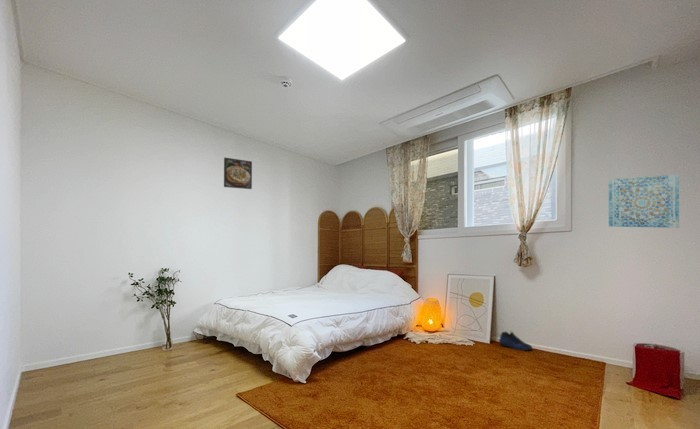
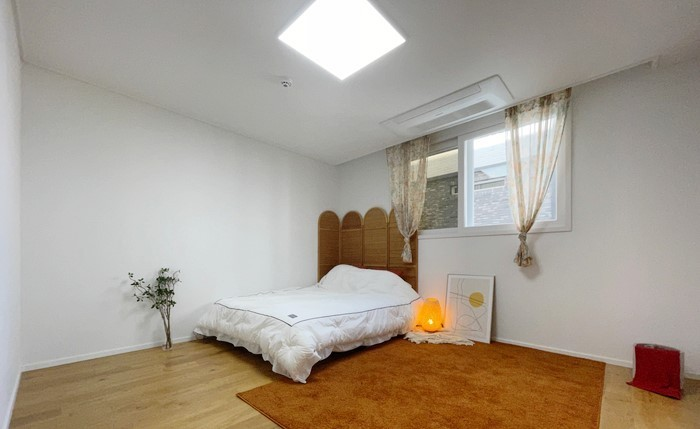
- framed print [223,157,253,190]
- wall art [608,173,680,229]
- sneaker [497,329,533,352]
